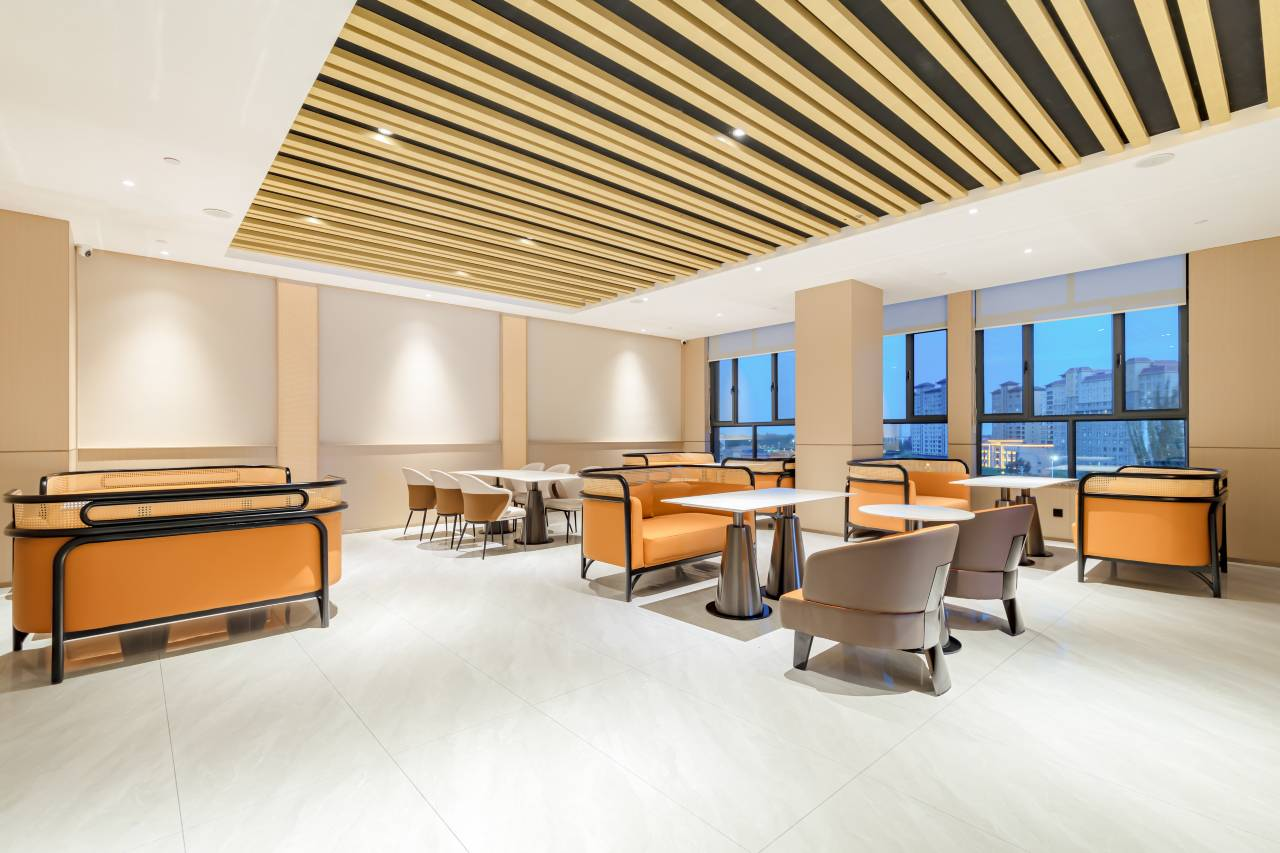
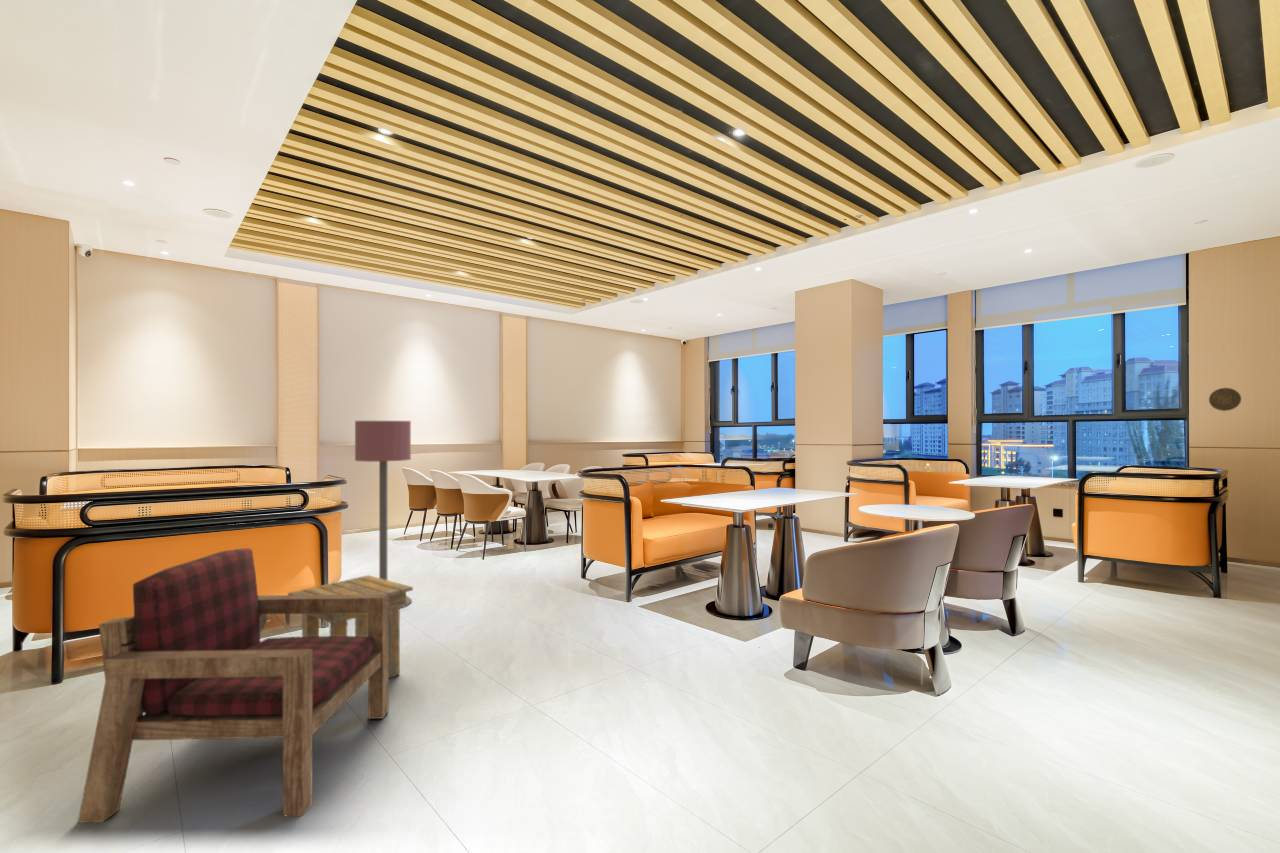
+ side table [287,574,414,679]
+ floor lamp [354,420,413,610]
+ armchair [77,547,389,824]
+ decorative plate [1208,387,1242,412]
